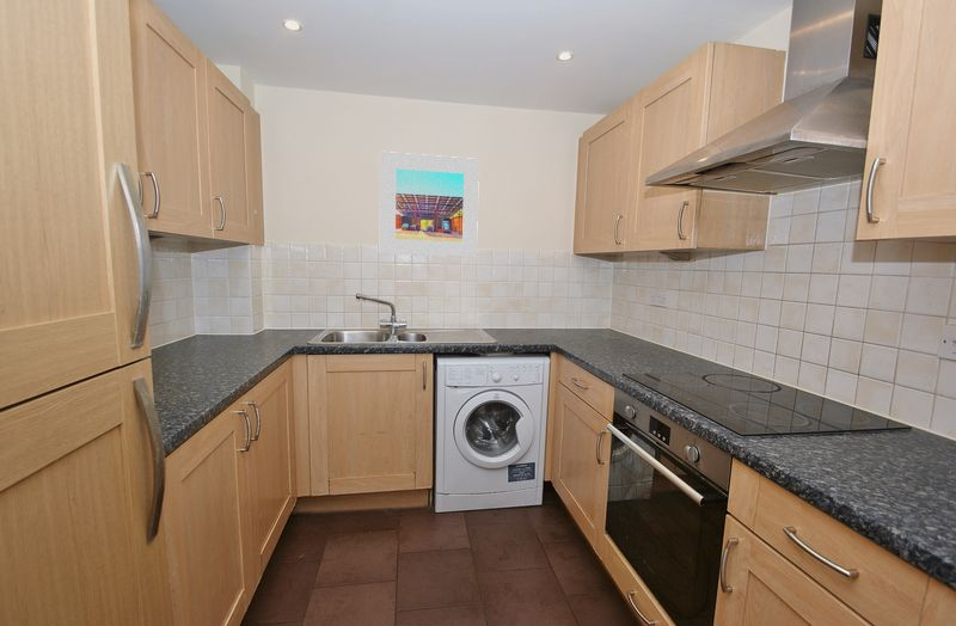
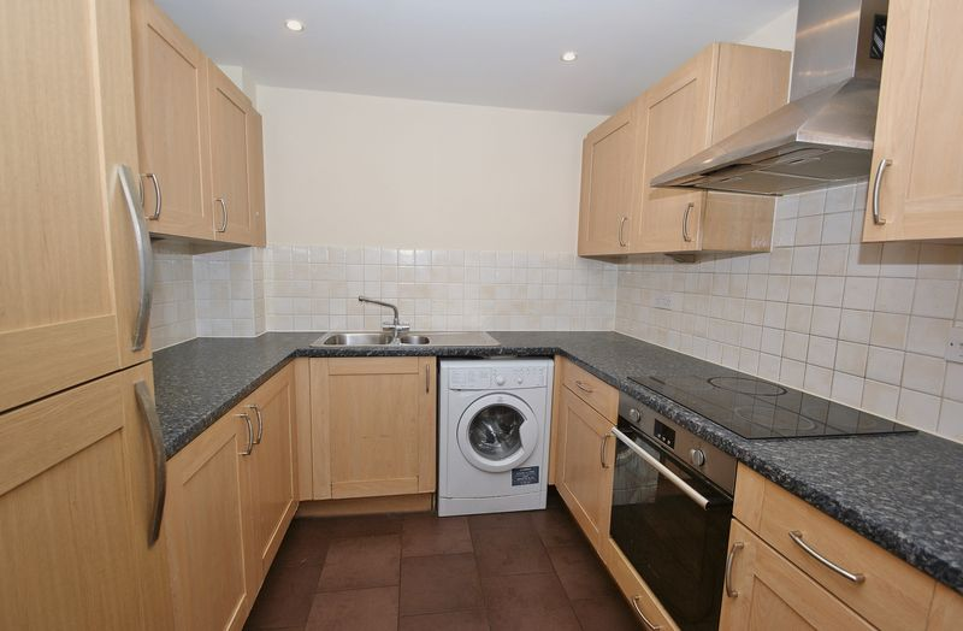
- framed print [379,151,480,258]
